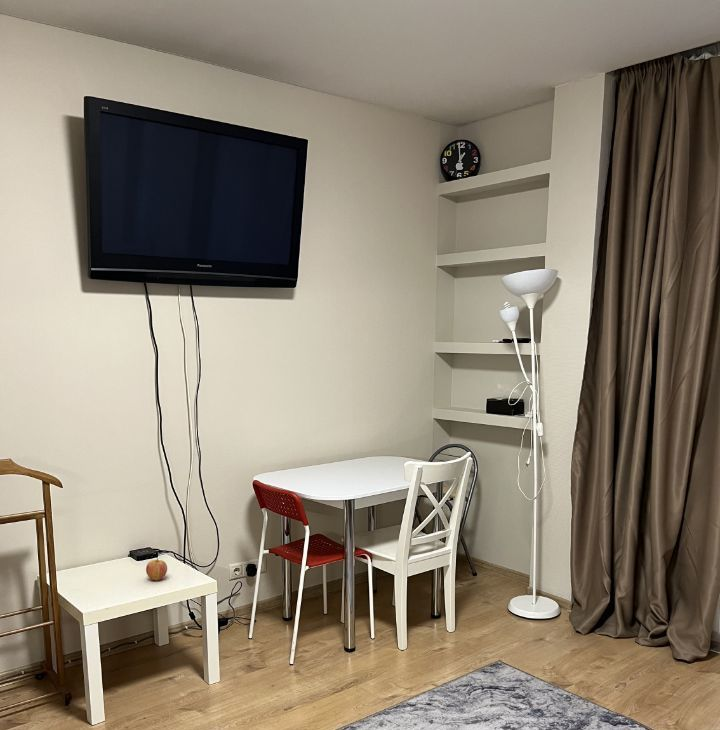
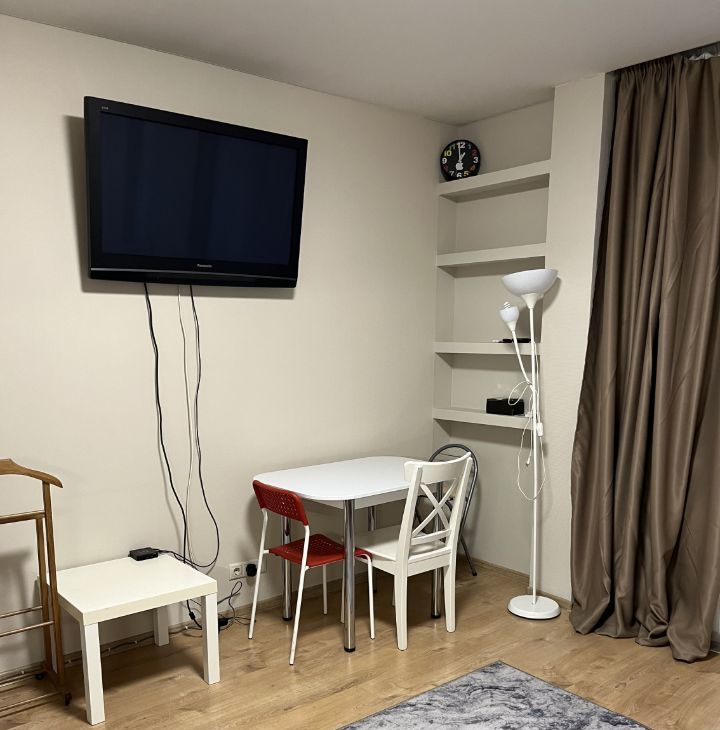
- fruit [145,556,168,581]
